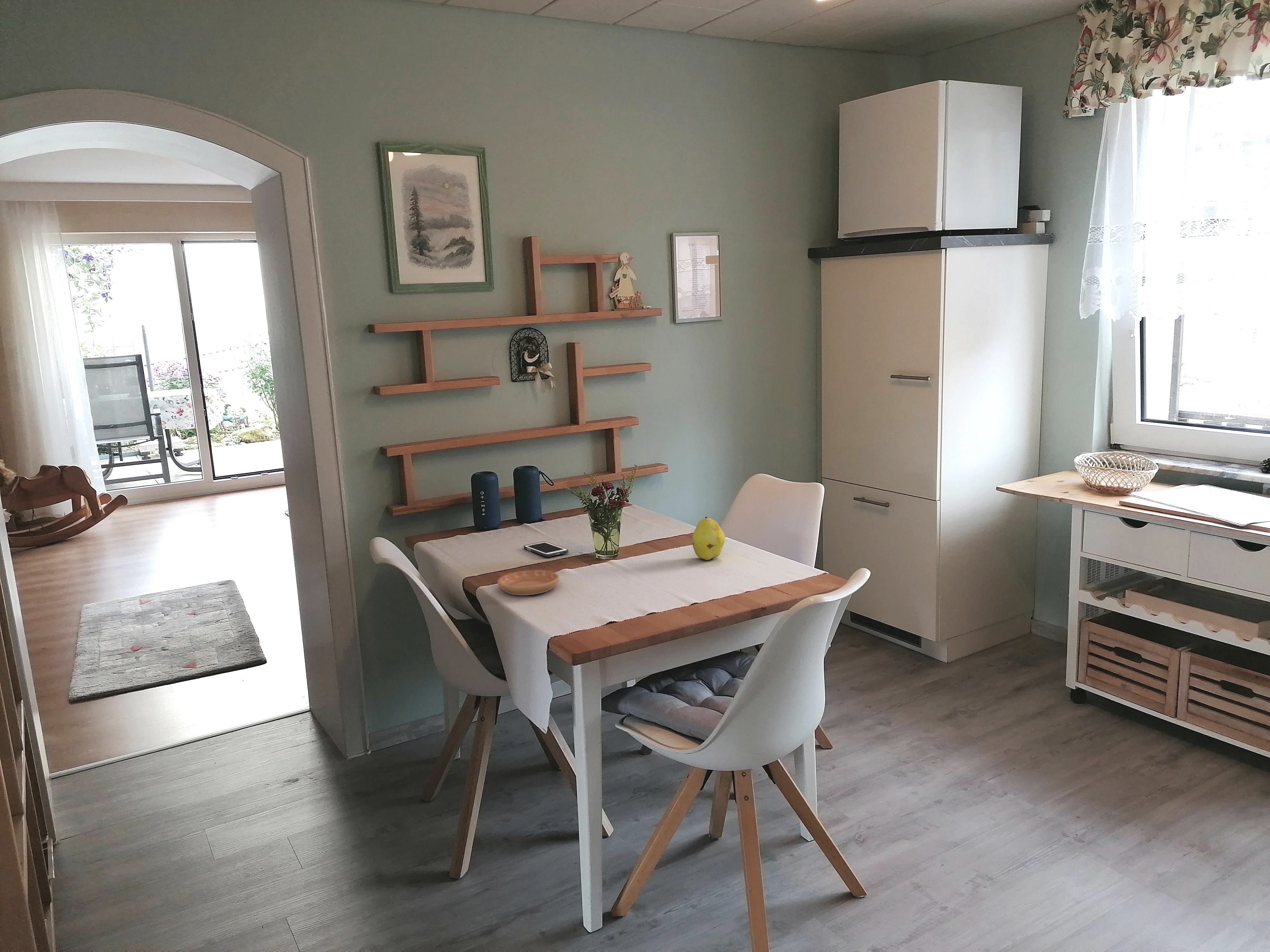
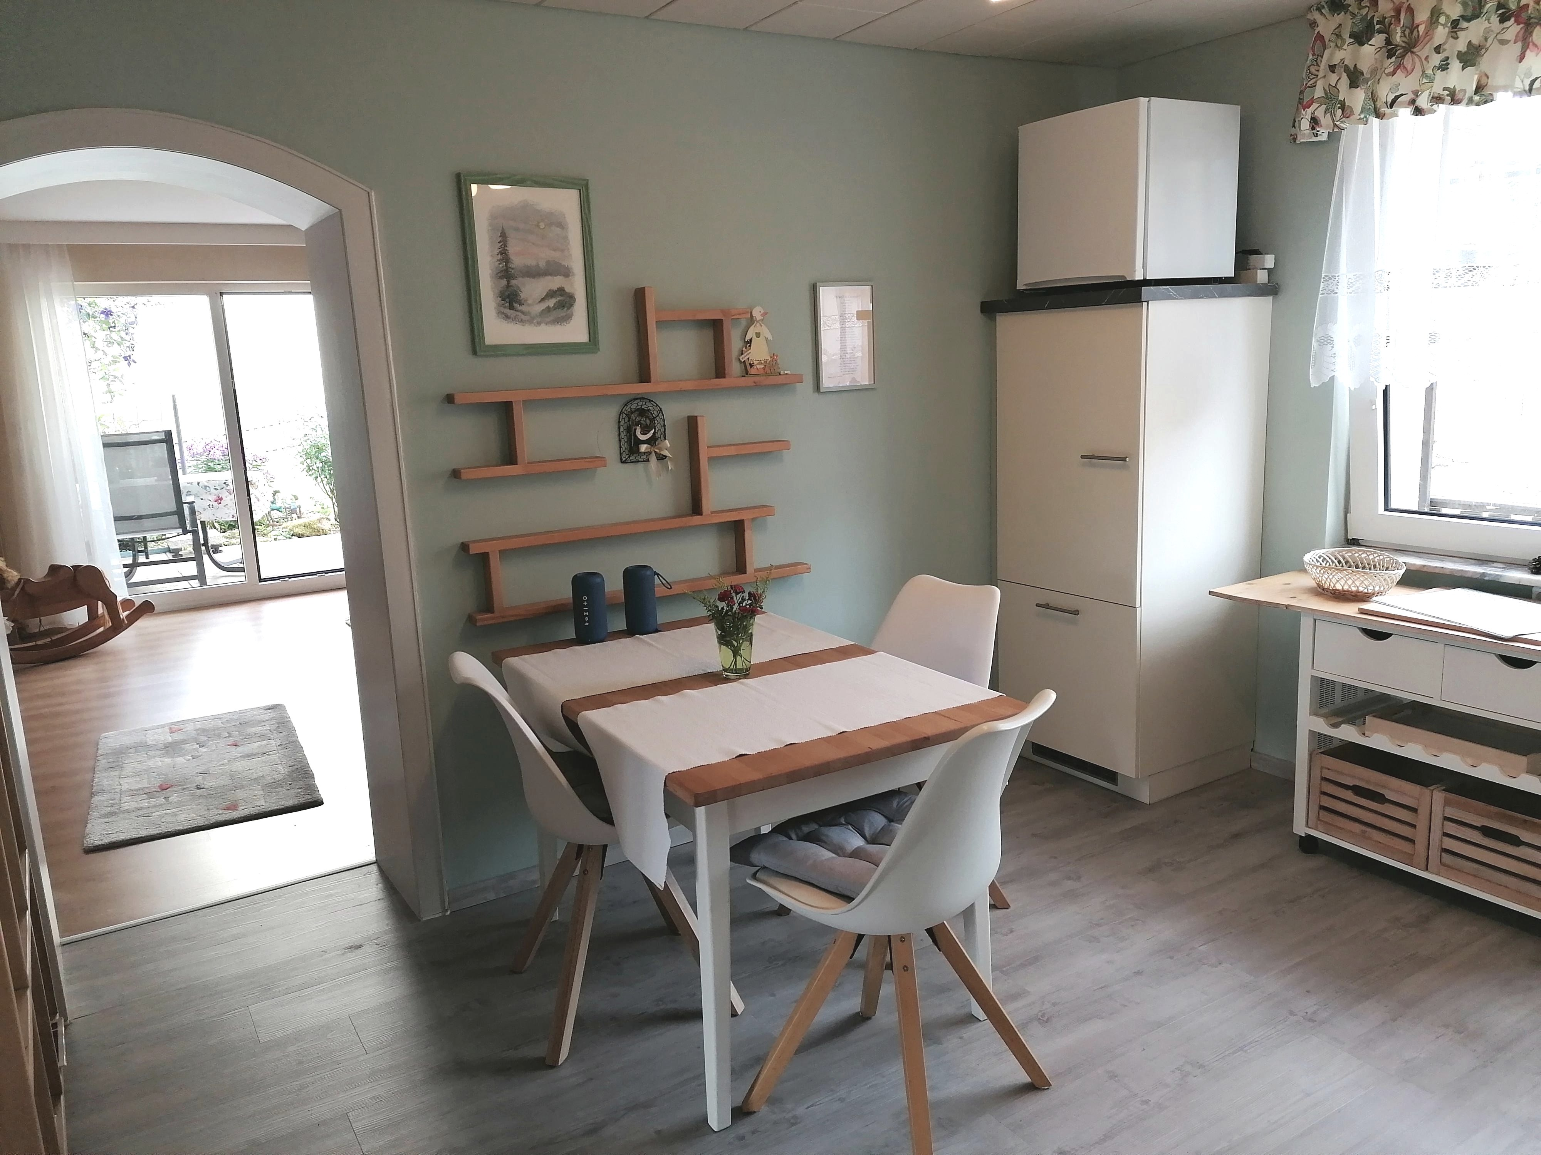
- saucer [497,570,559,596]
- cell phone [524,541,569,557]
- fruit [692,517,725,560]
